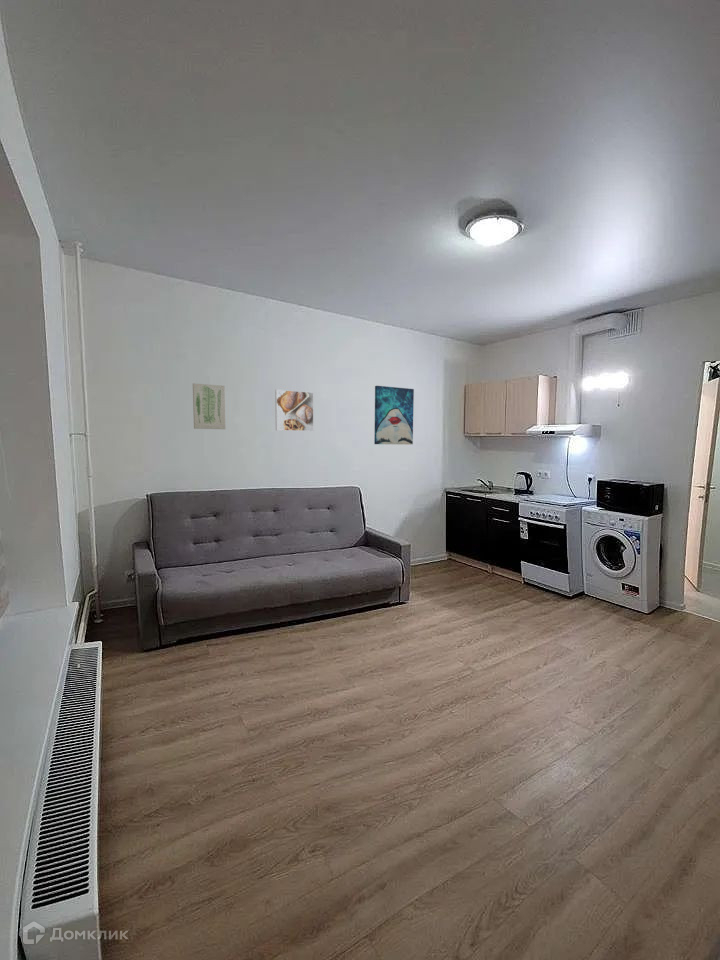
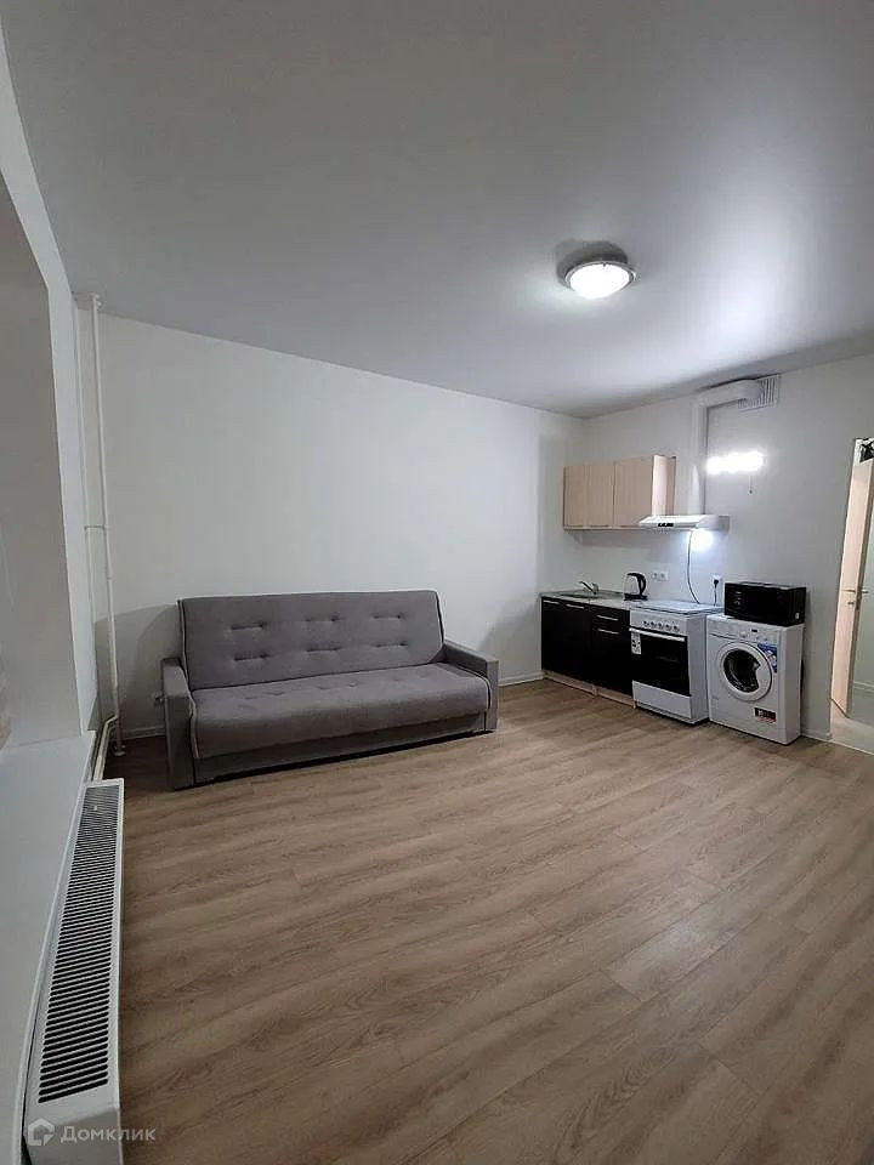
- wall art [192,383,226,430]
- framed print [274,389,315,432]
- wall art [373,385,415,445]
